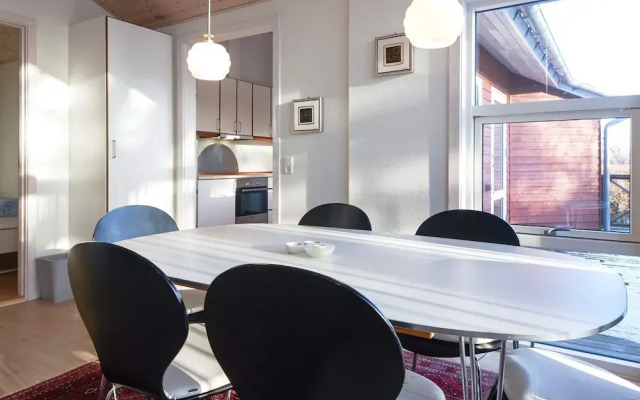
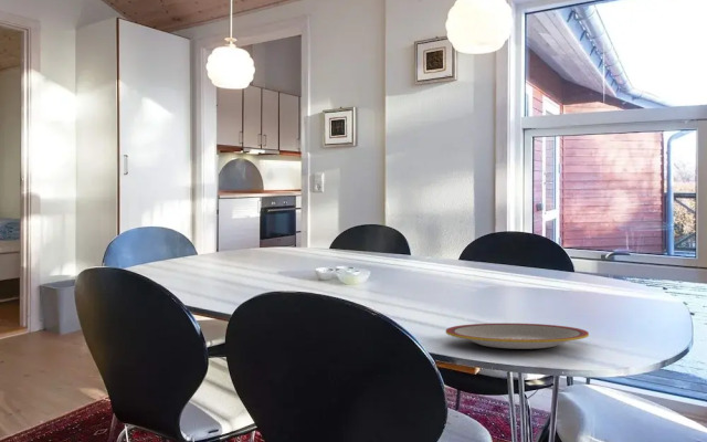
+ plate [445,322,590,350]
